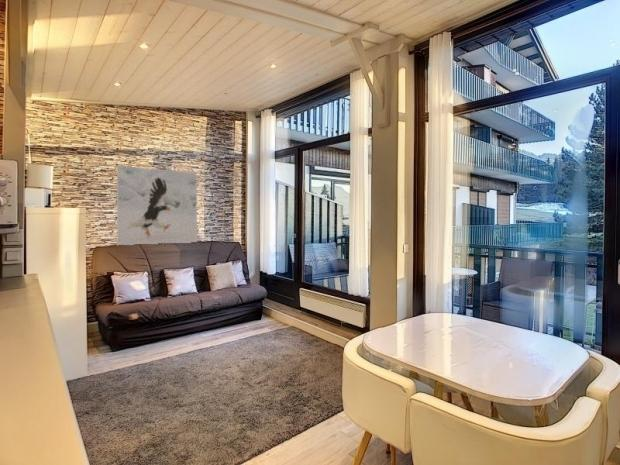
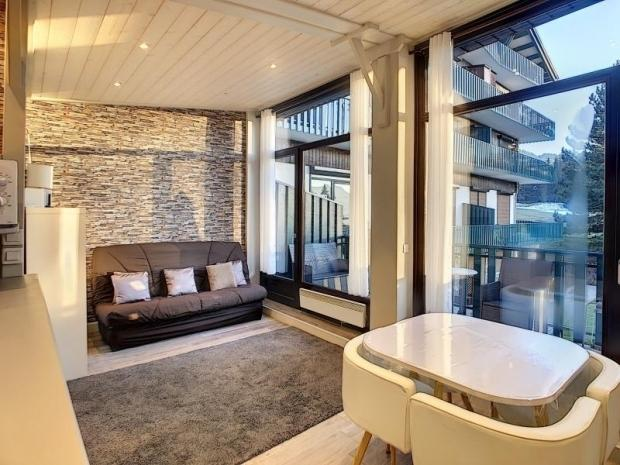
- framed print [116,165,198,247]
